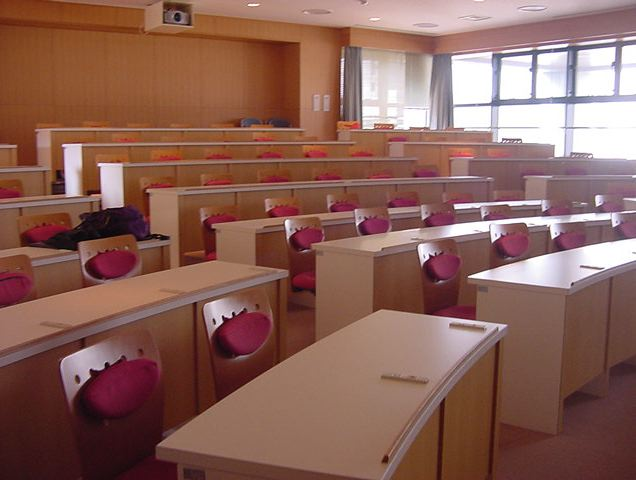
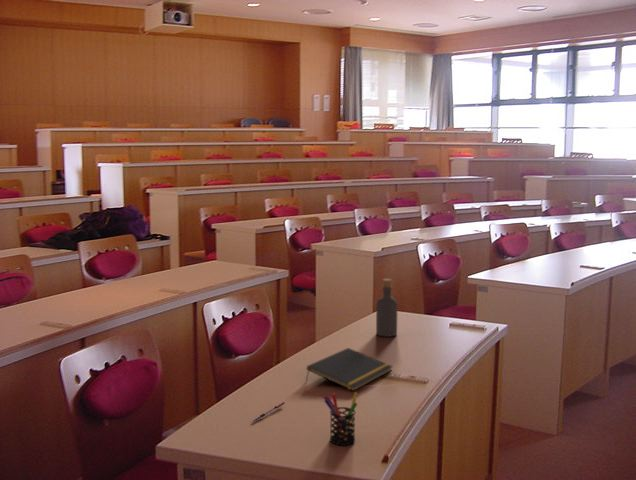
+ bottle [375,278,398,338]
+ pen [250,401,286,423]
+ pen holder [323,391,358,446]
+ notepad [305,347,394,392]
